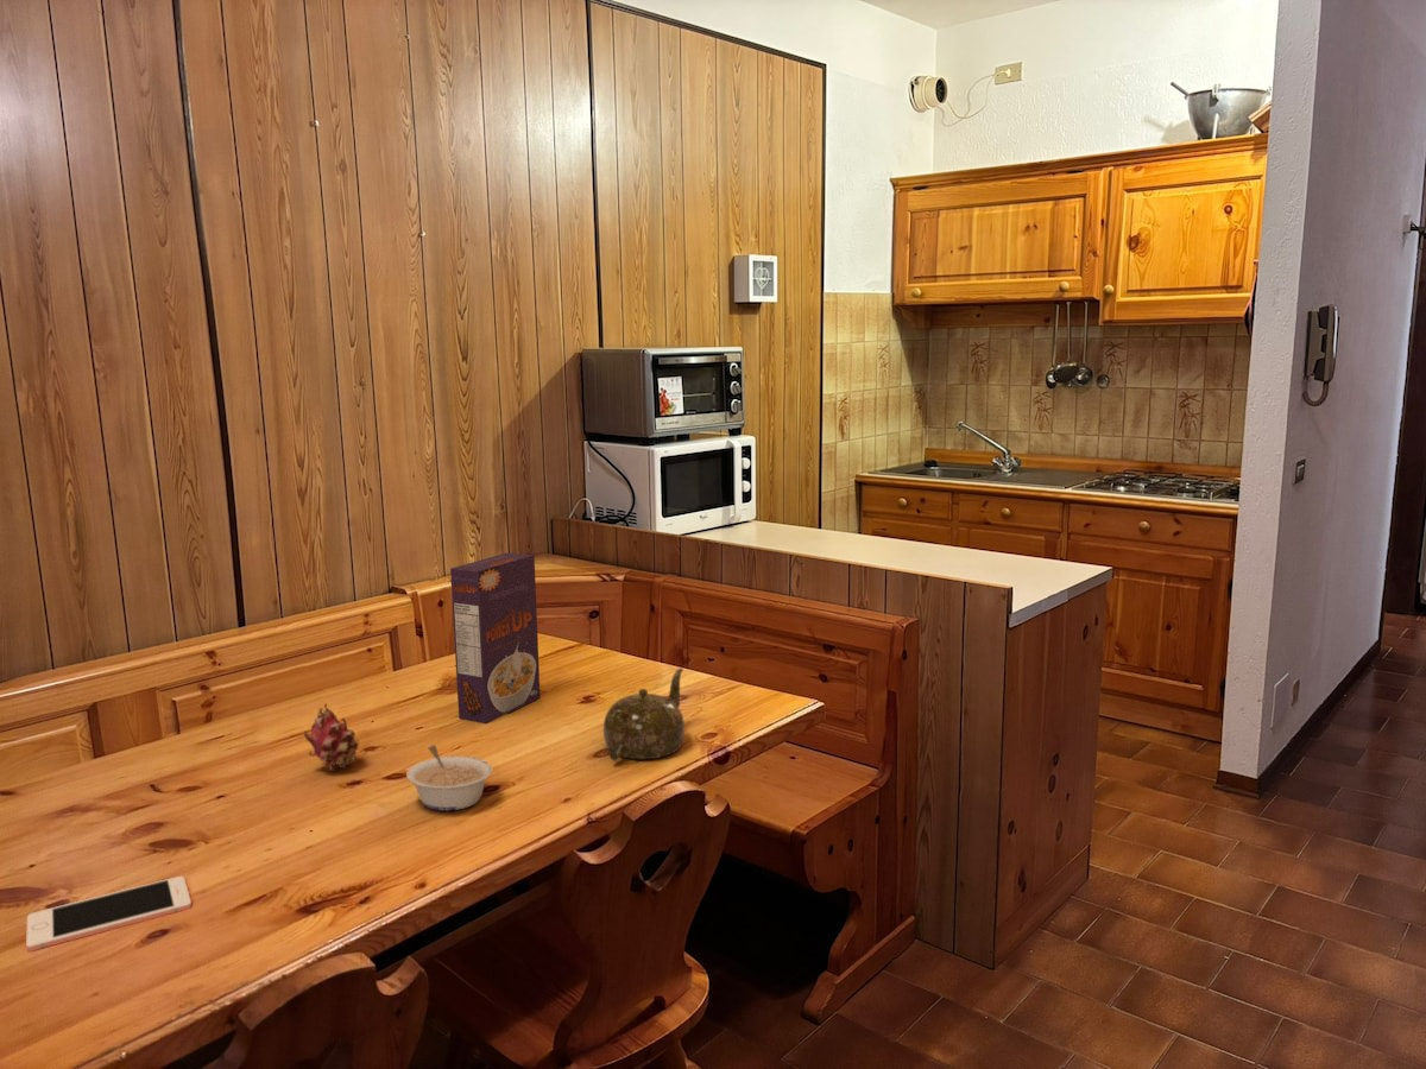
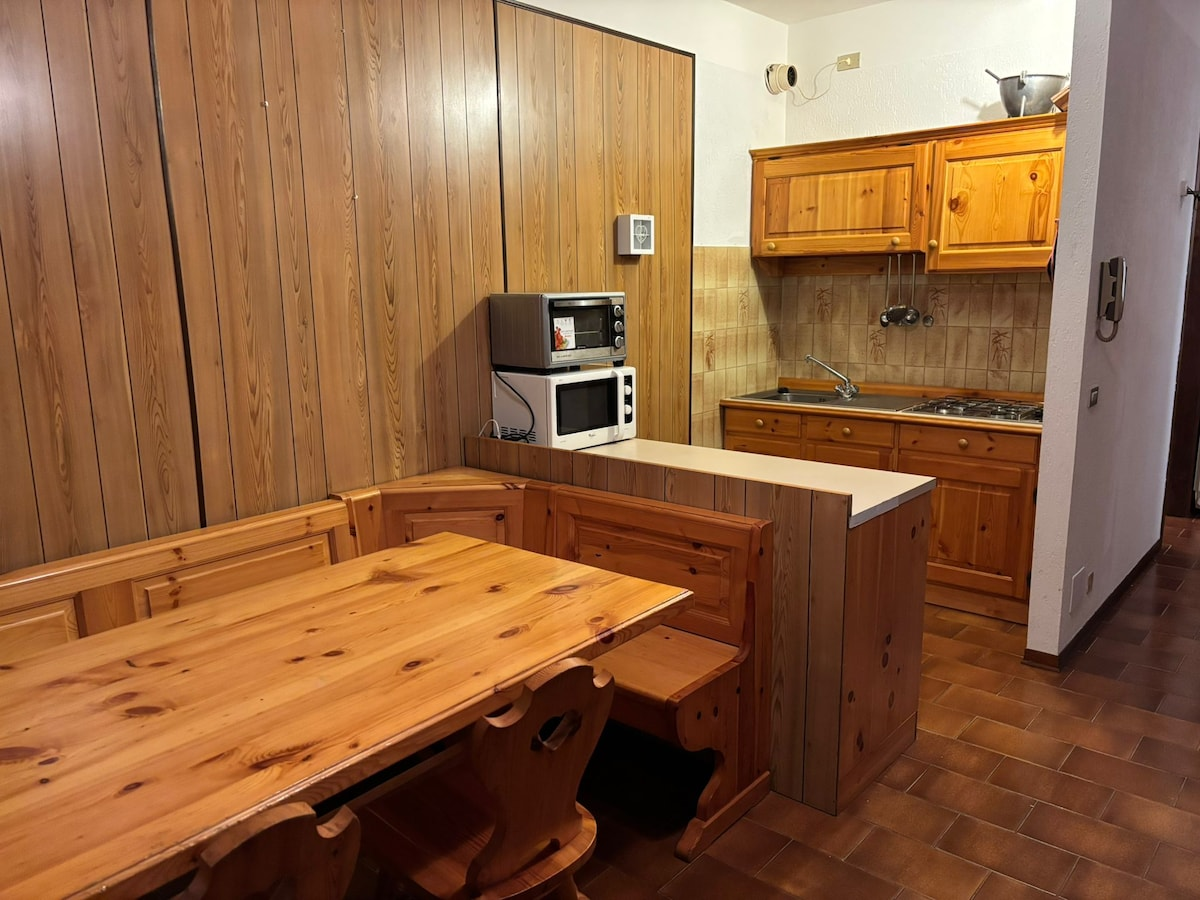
- teapot [602,666,686,763]
- legume [405,745,493,811]
- cereal box [449,551,542,725]
- fruit [303,702,360,773]
- cell phone [25,875,193,953]
